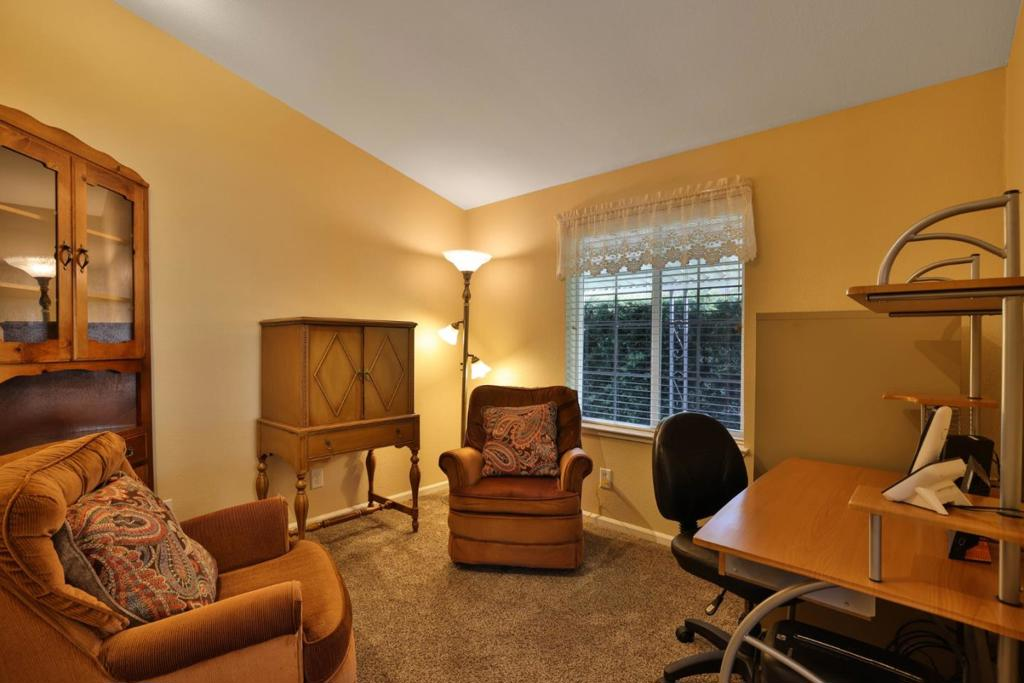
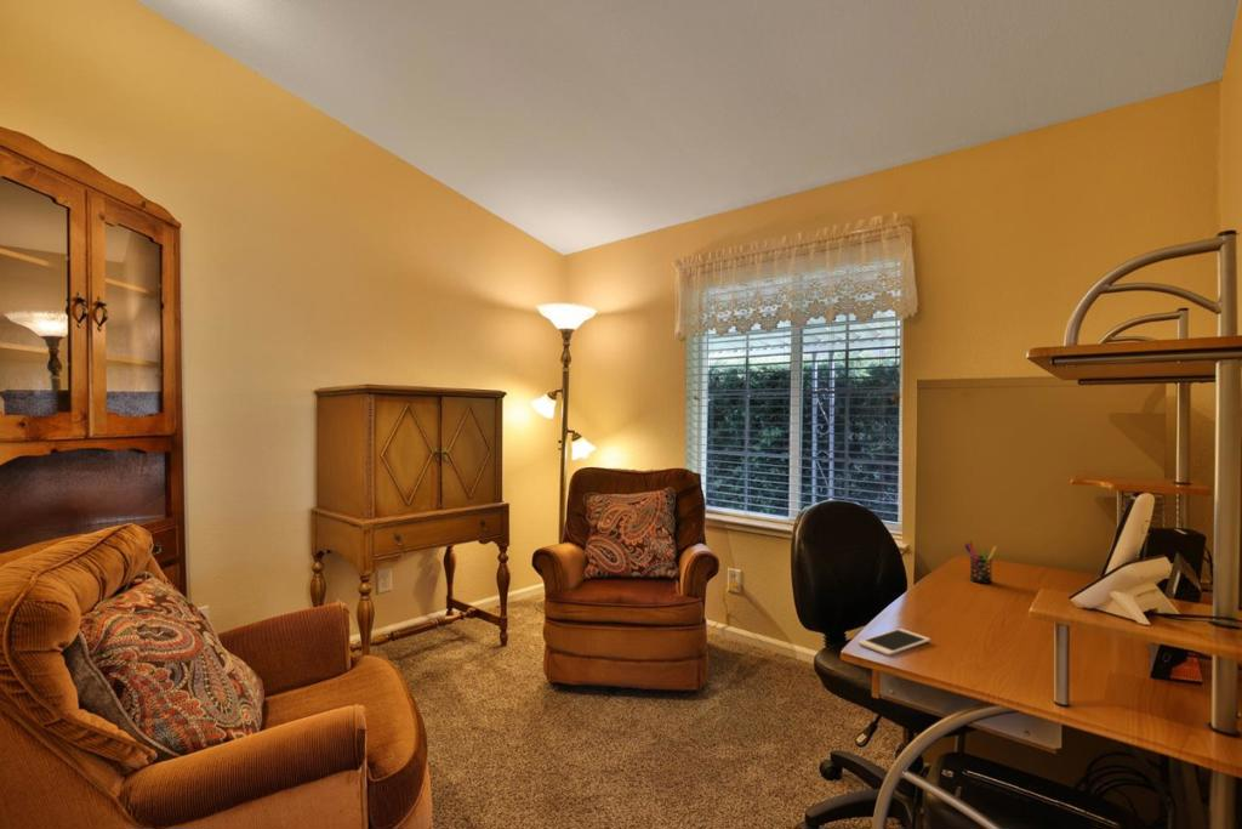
+ cell phone [858,628,932,657]
+ pen holder [963,539,998,585]
